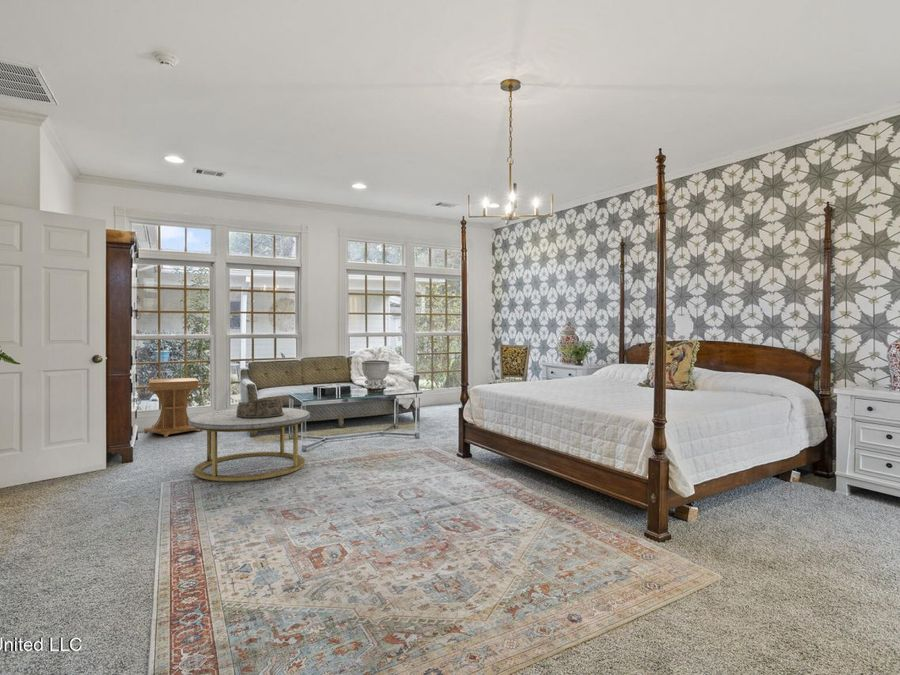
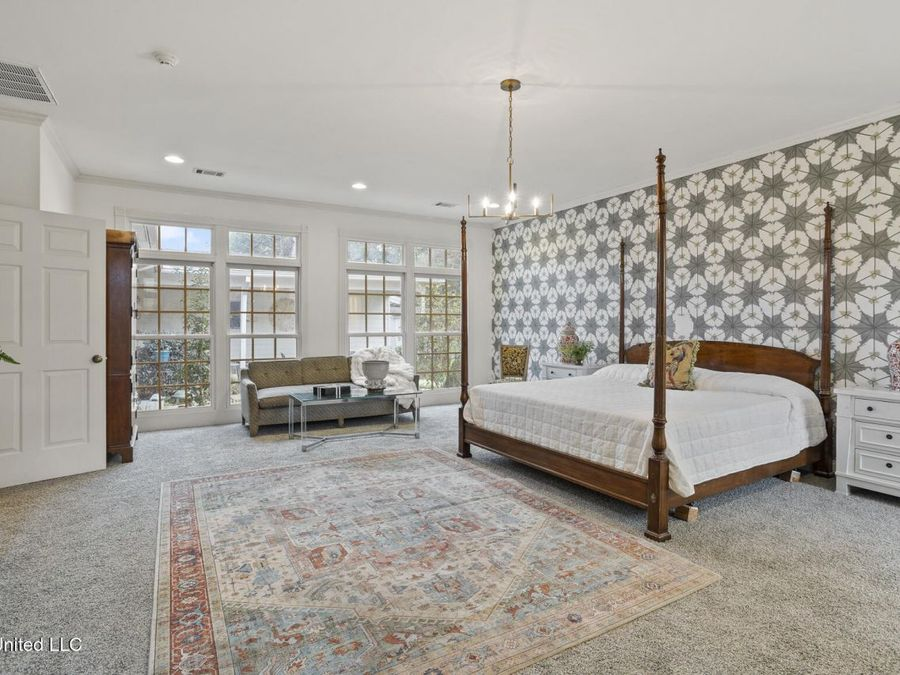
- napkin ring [236,397,284,418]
- side table [143,377,204,438]
- coffee table [188,407,311,482]
